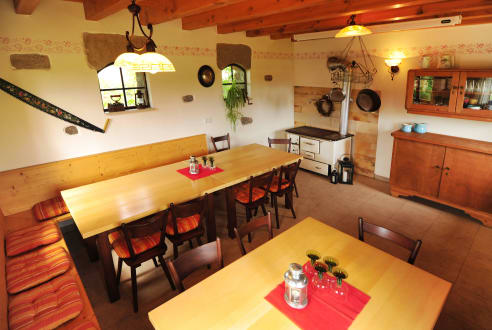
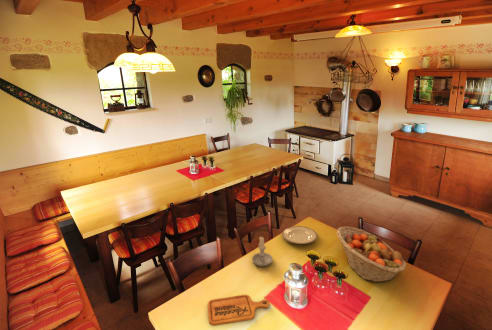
+ plate [281,225,318,245]
+ candle [251,235,274,267]
+ cutting board [207,294,271,327]
+ fruit basket [336,226,407,283]
